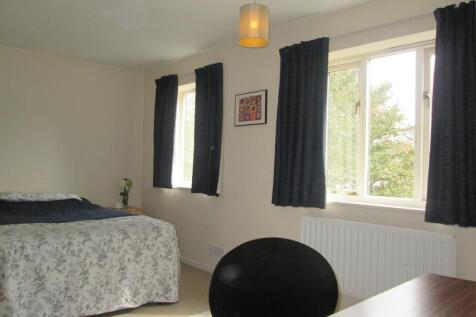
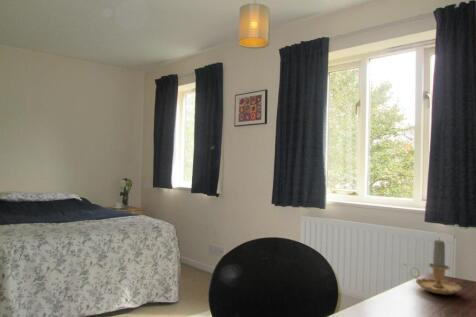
+ candle [410,237,463,296]
